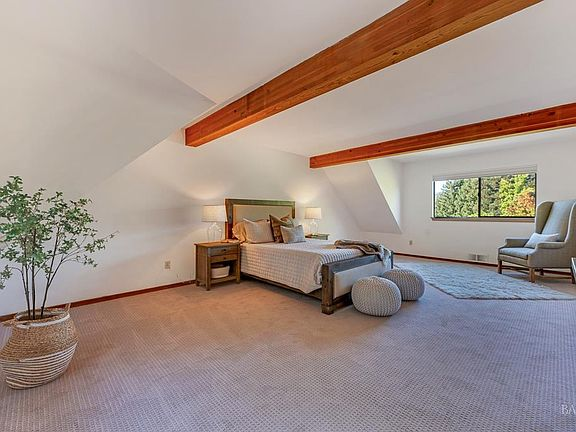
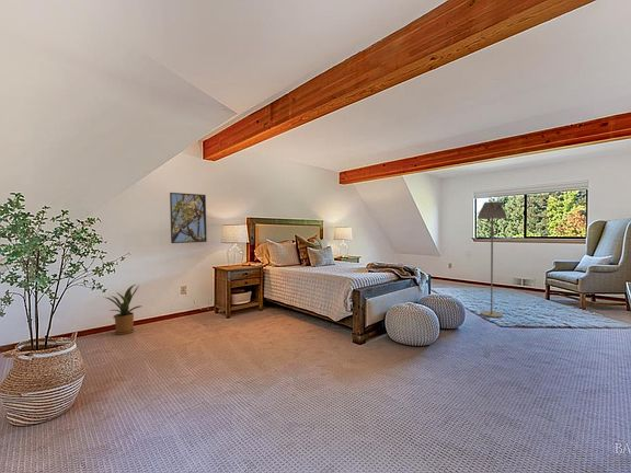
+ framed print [169,192,208,244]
+ house plant [103,284,142,336]
+ floor lamp [477,200,508,319]
